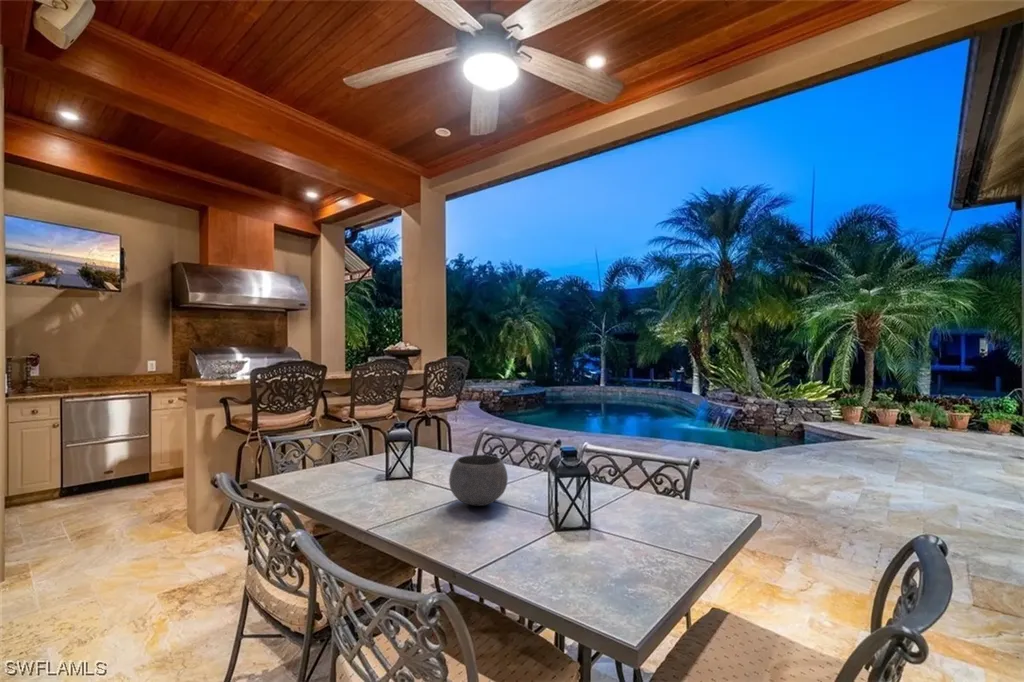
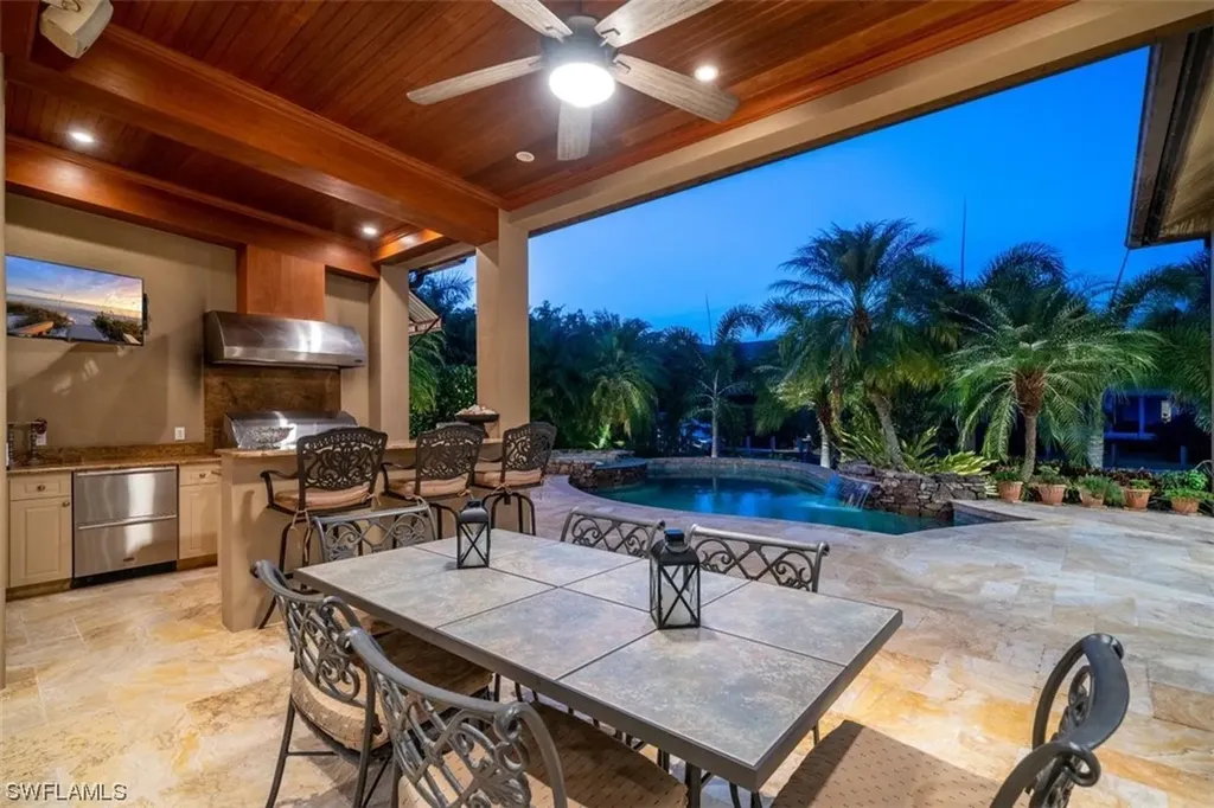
- bowl [448,454,509,507]
